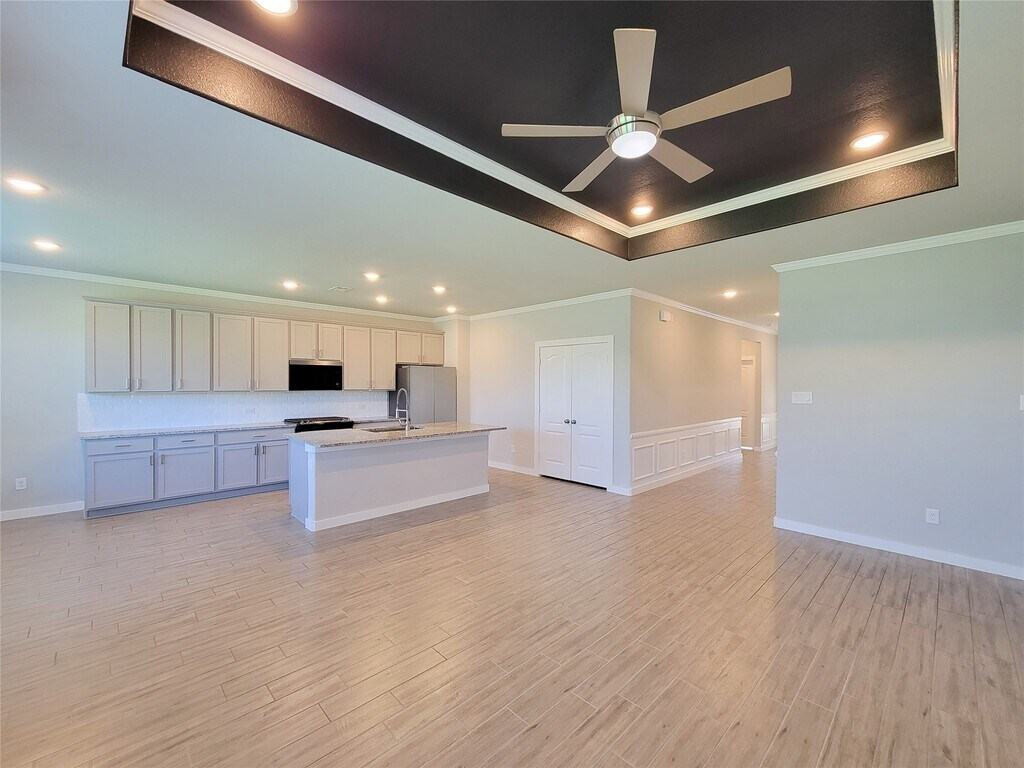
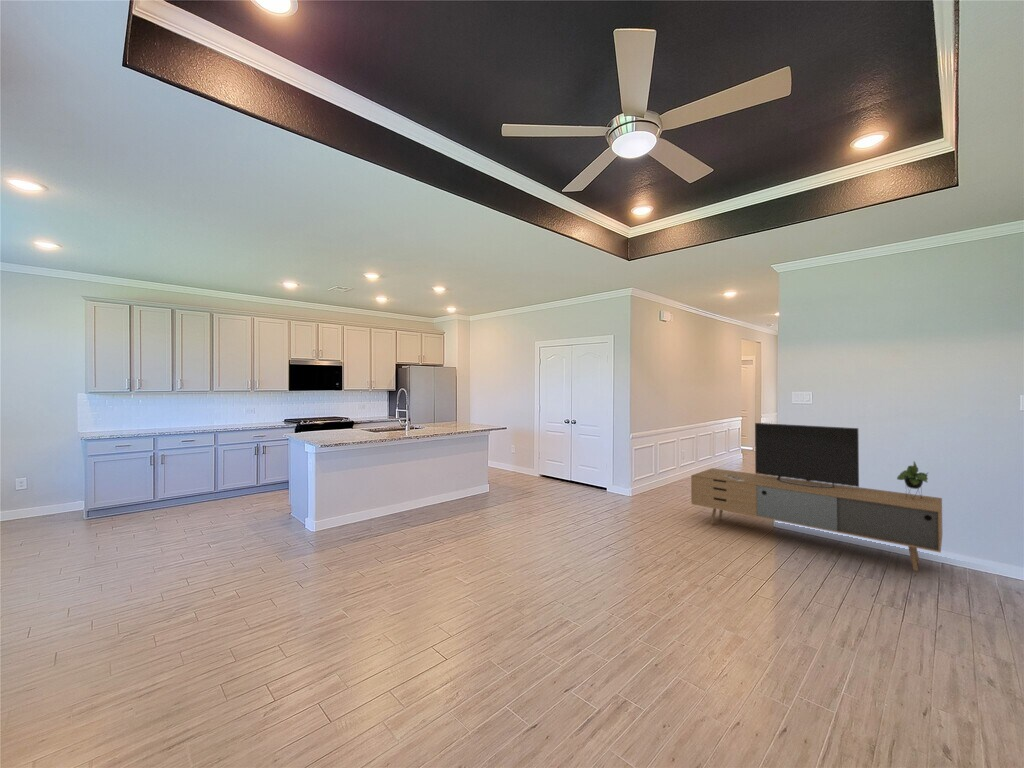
+ media console [690,422,943,572]
